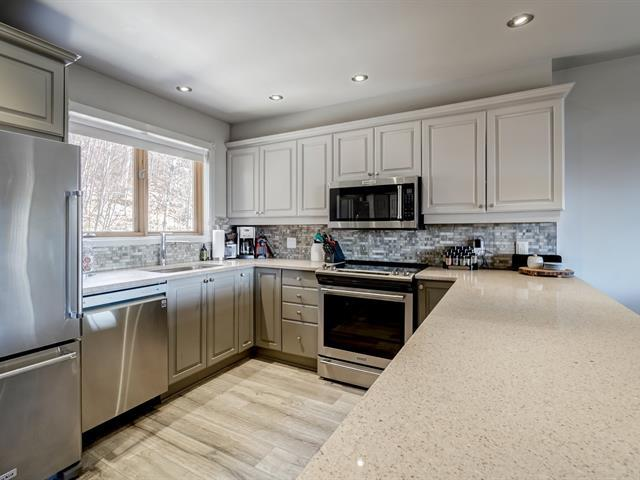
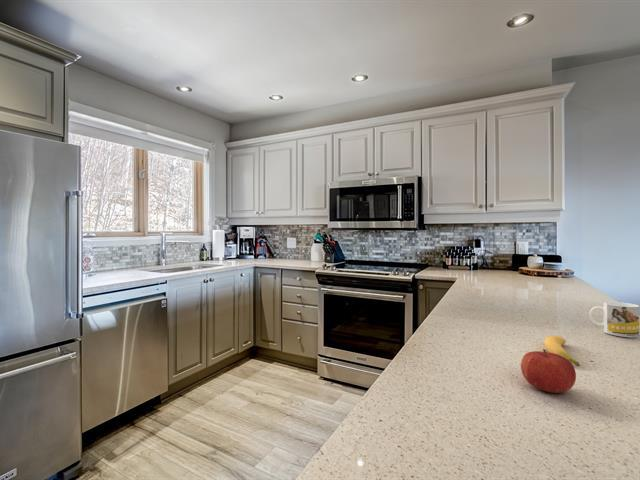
+ fruit [520,348,577,394]
+ banana [543,334,582,367]
+ mug [588,301,640,338]
